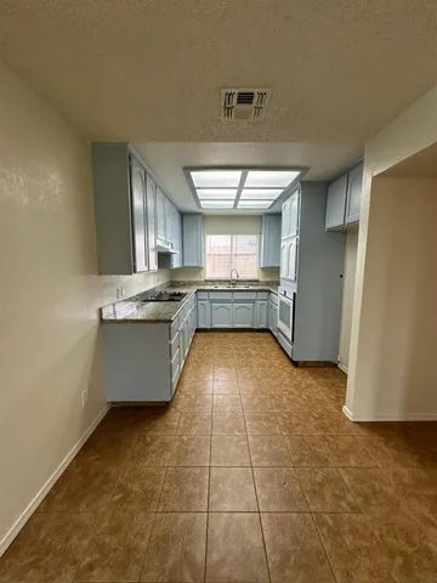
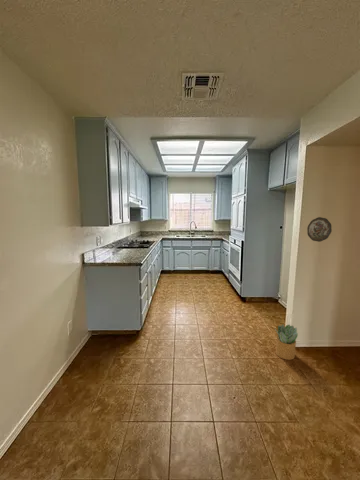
+ decorative plate [306,216,333,243]
+ potted plant [274,323,299,361]
